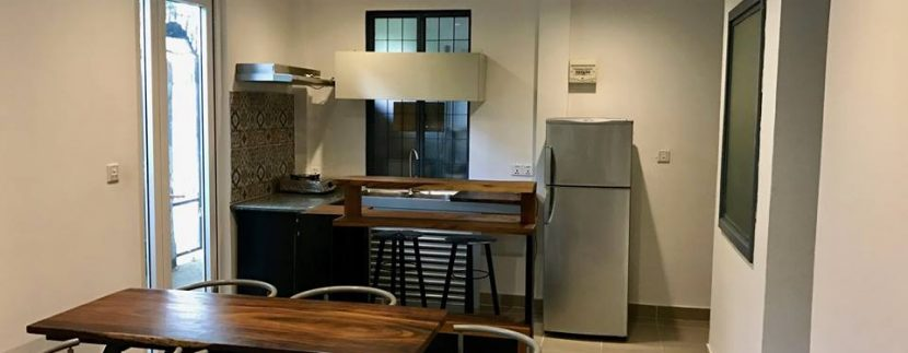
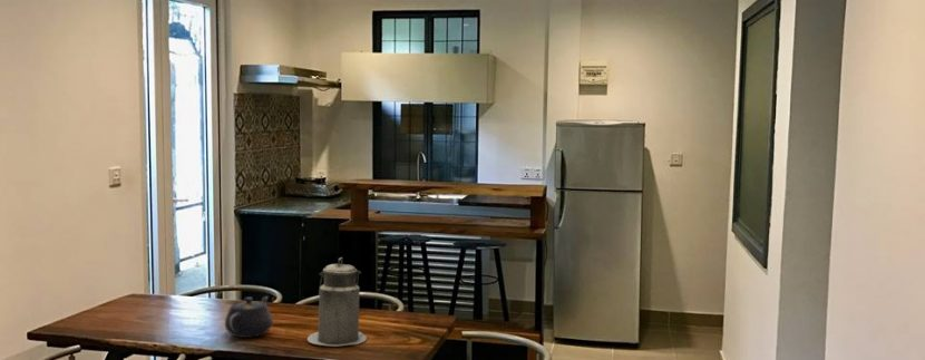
+ teapot [224,295,274,339]
+ canister [306,256,368,347]
